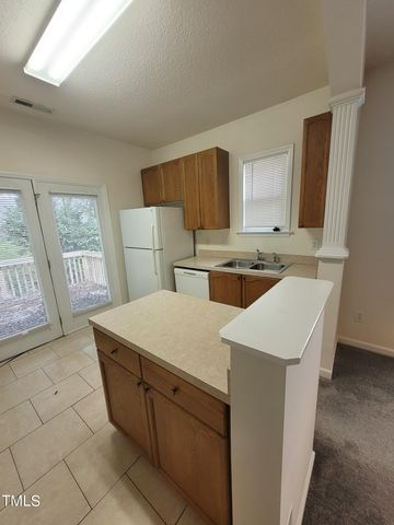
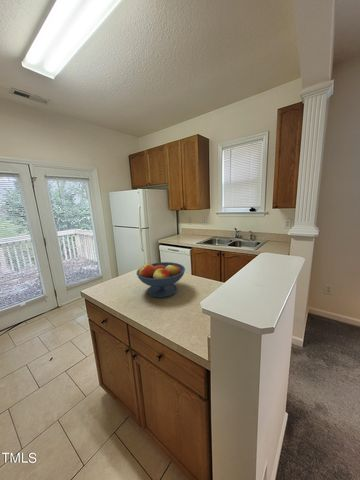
+ fruit bowl [136,261,186,298]
